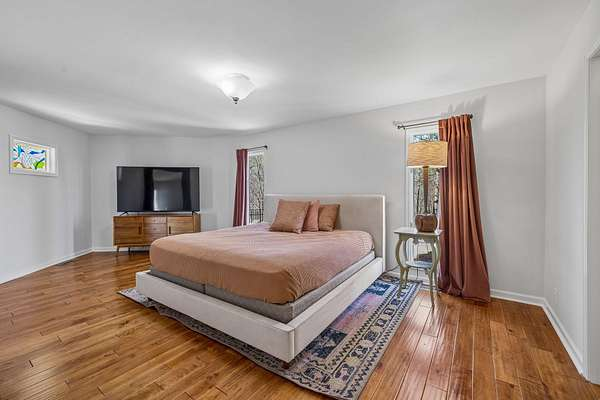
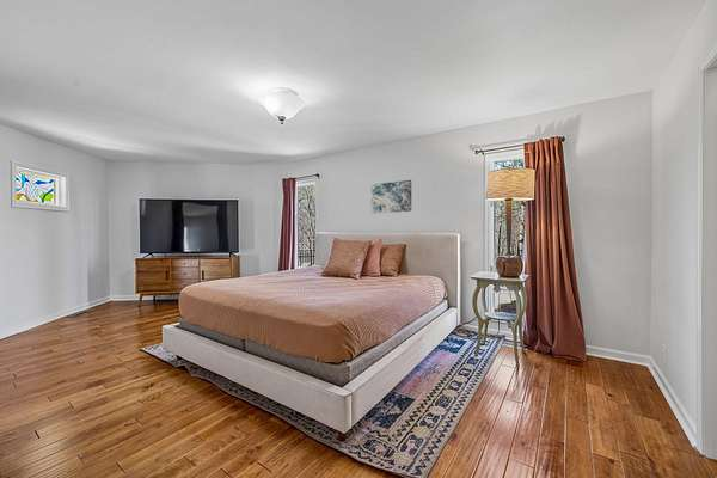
+ wall art [370,179,412,214]
